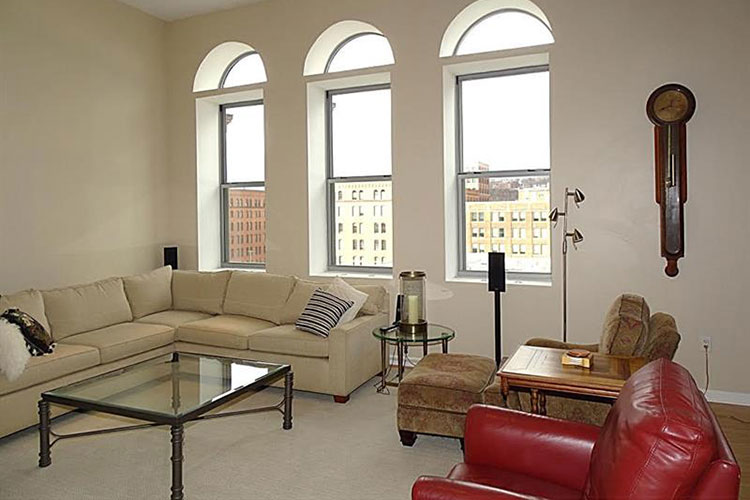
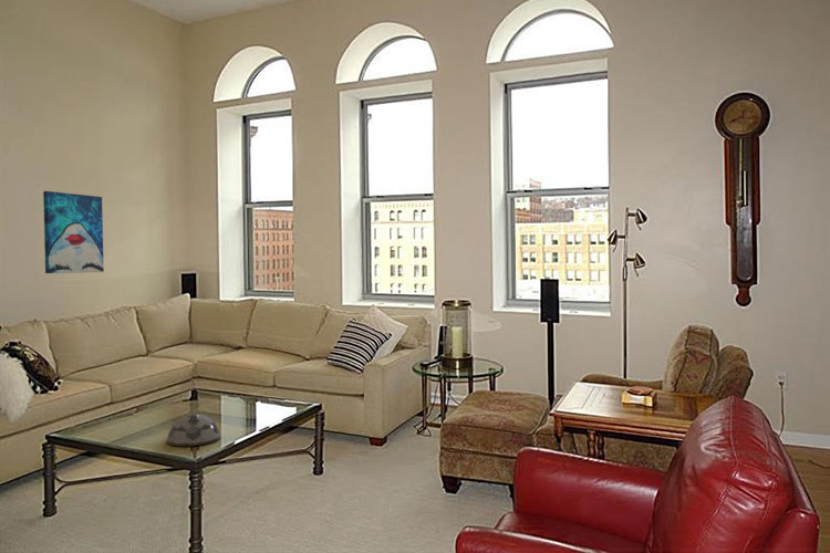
+ decorative bowl [166,413,221,447]
+ wall art [42,190,105,274]
